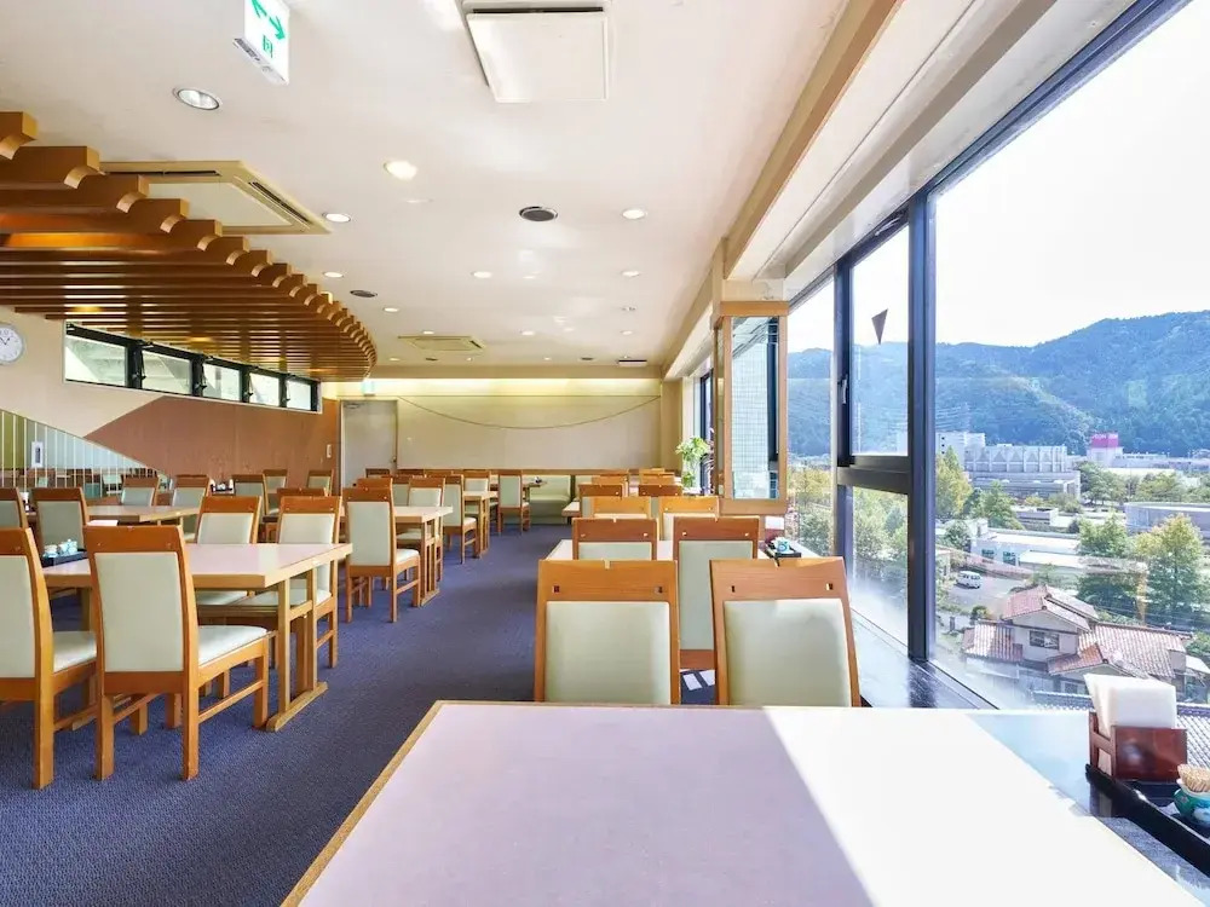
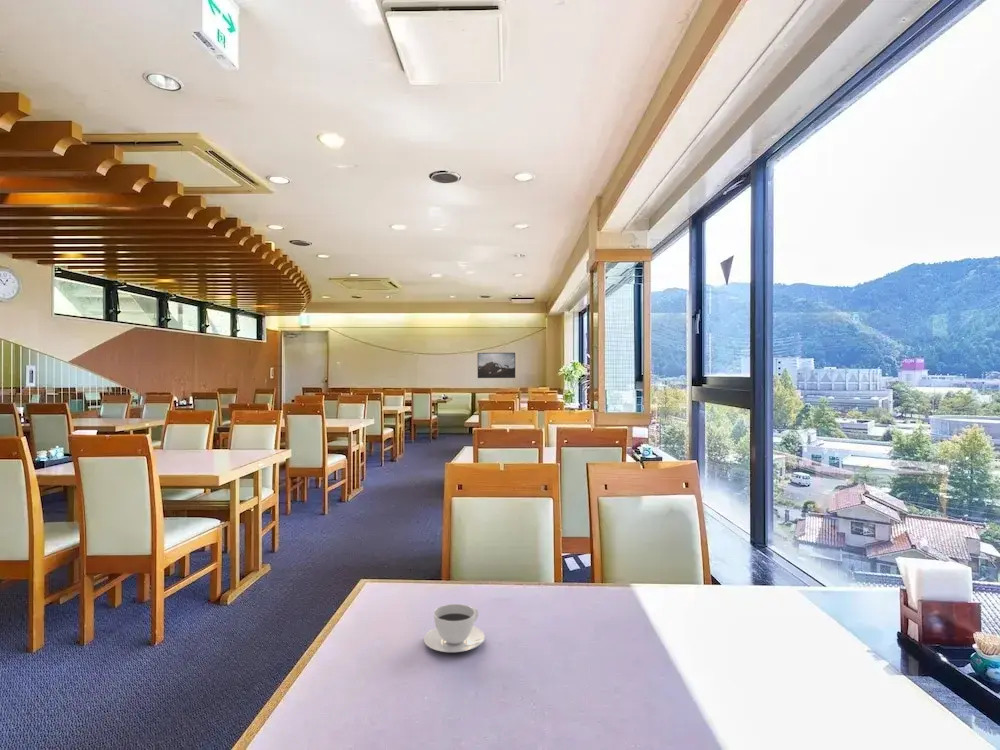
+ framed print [477,352,516,379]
+ teacup [423,603,486,653]
